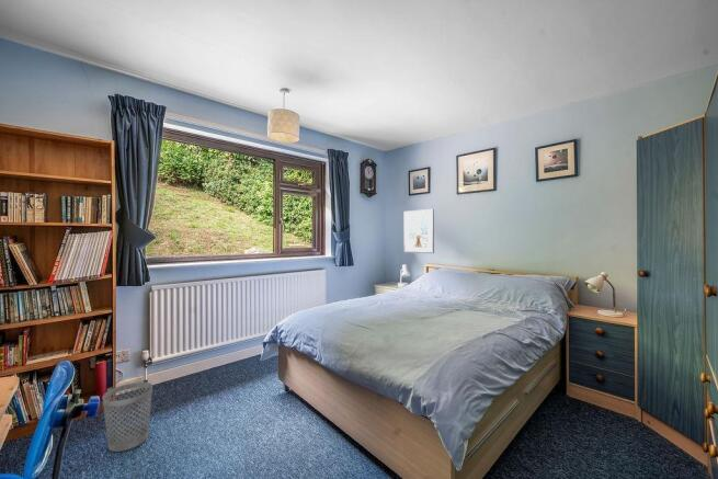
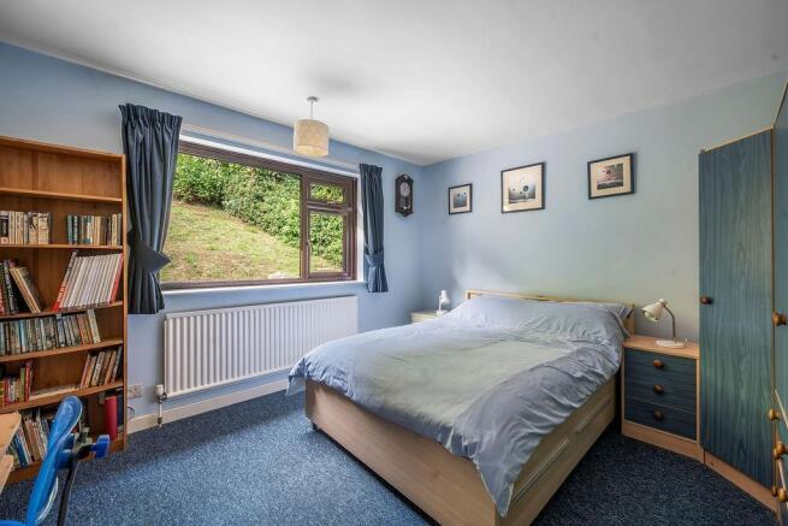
- picture frame [403,208,435,254]
- wastebasket [102,381,153,453]
